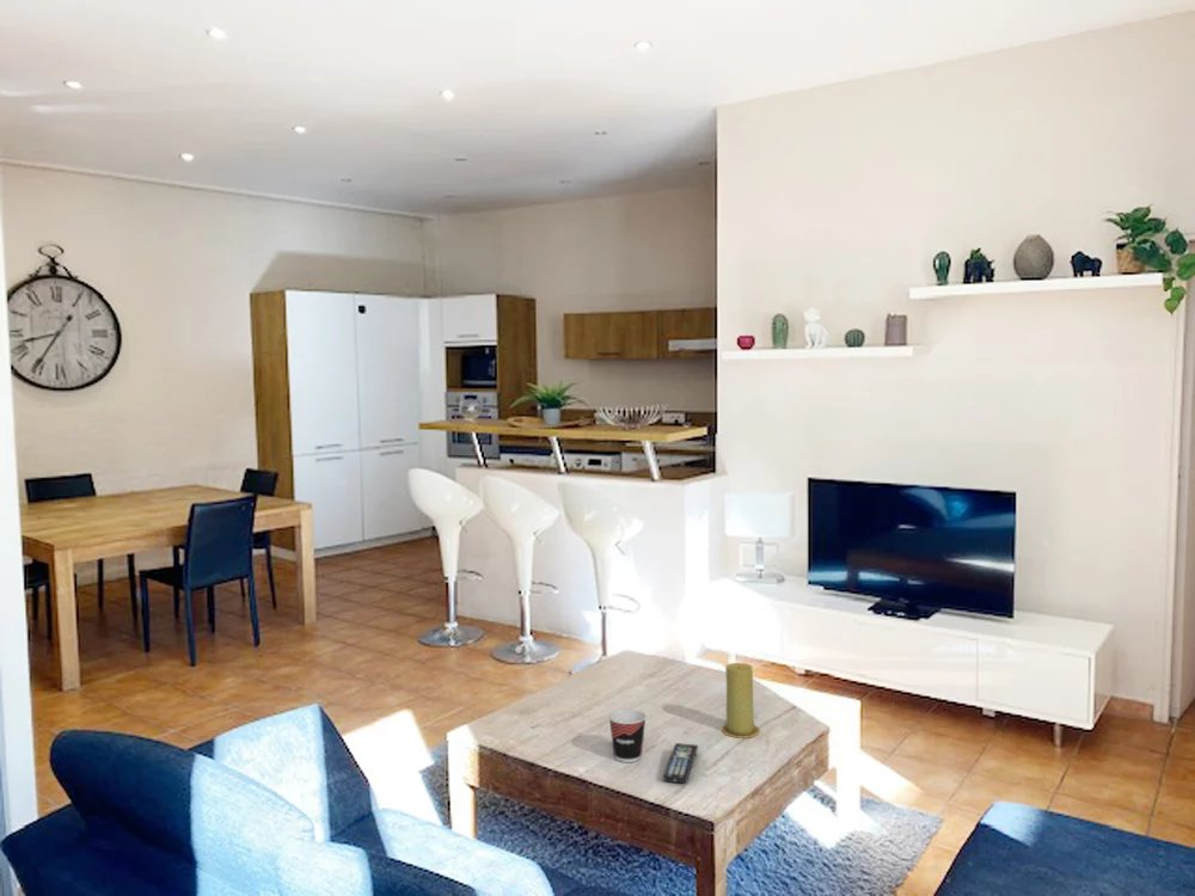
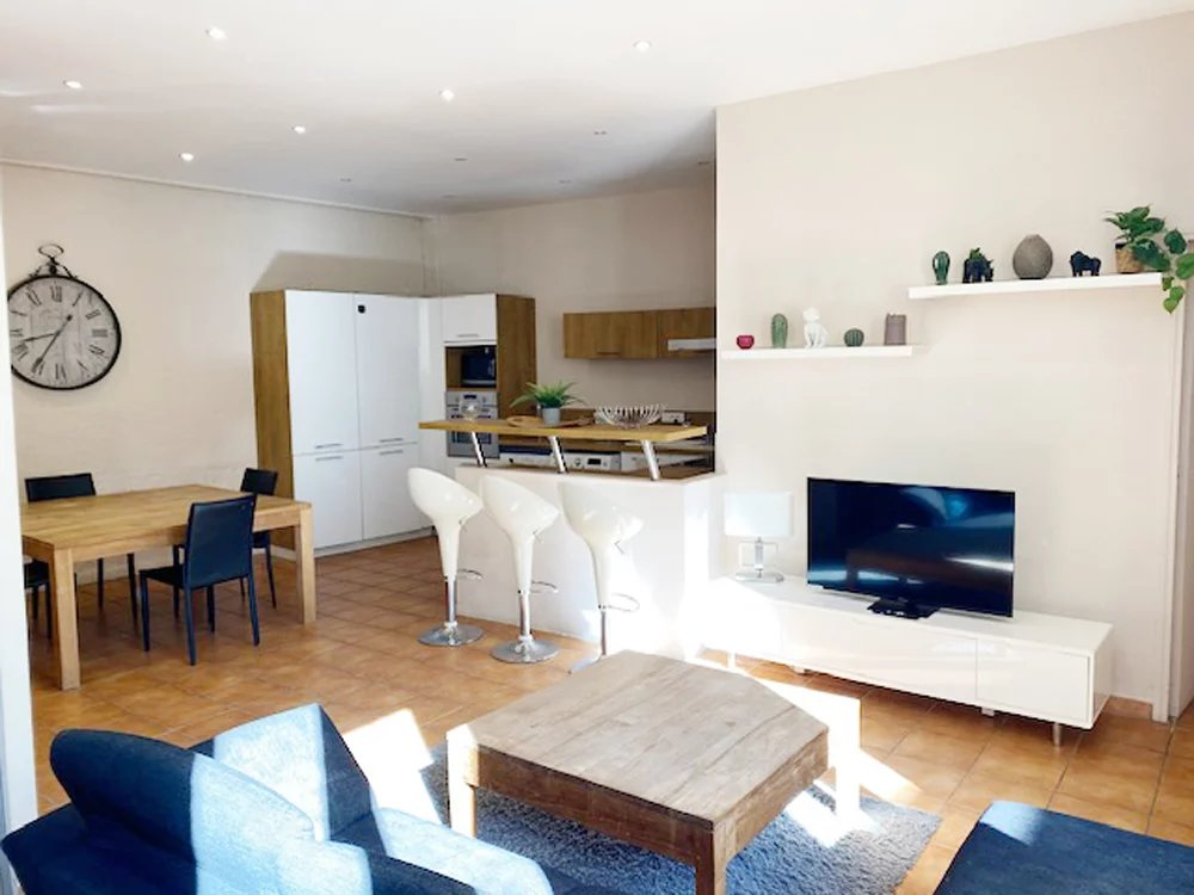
- cup [607,708,648,763]
- candle [721,662,761,739]
- remote control [662,742,699,784]
